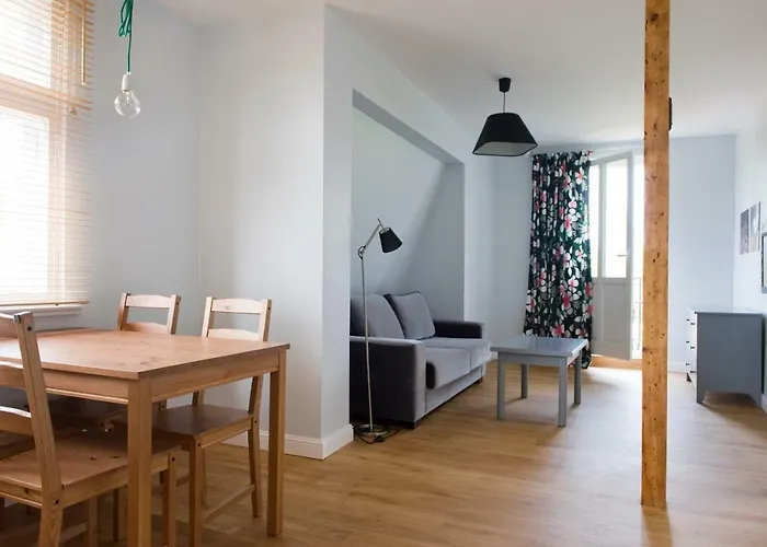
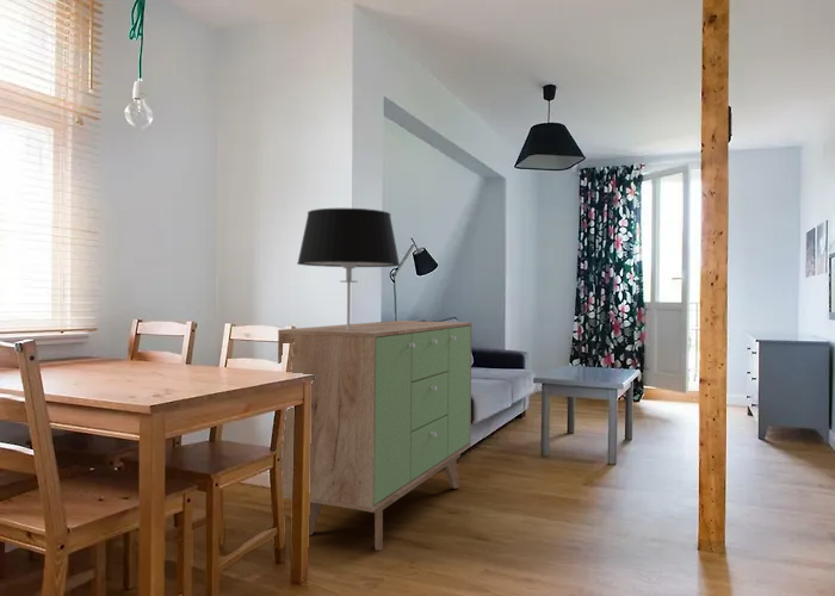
+ table lamp [296,207,401,329]
+ sideboard [277,319,472,552]
